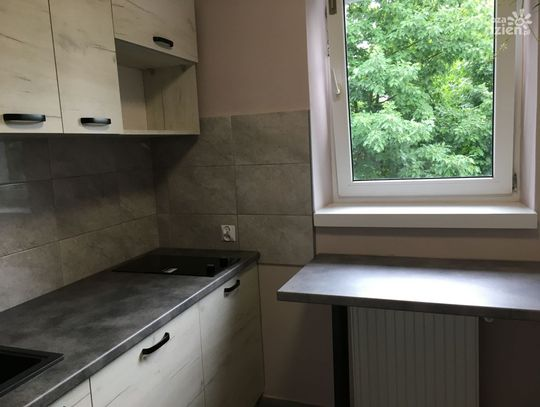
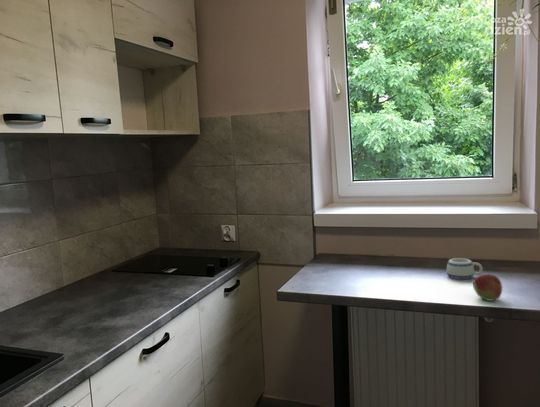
+ mug [446,257,484,280]
+ fruit [472,273,503,302]
